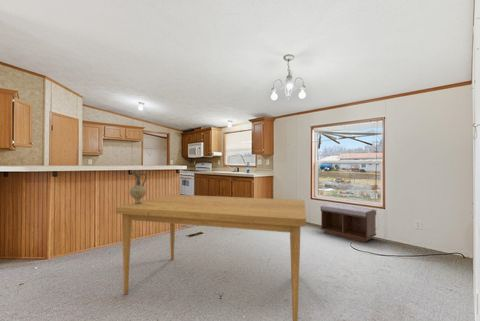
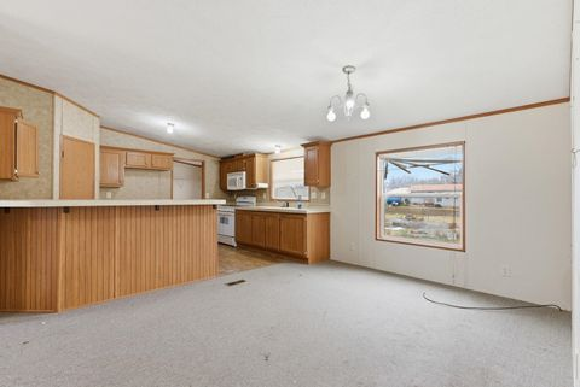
- bench [320,203,377,243]
- dining table [115,194,307,321]
- ceramic jug [129,170,148,204]
